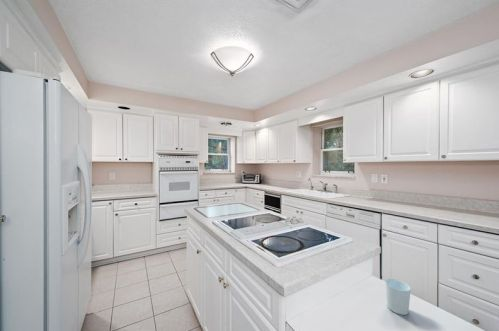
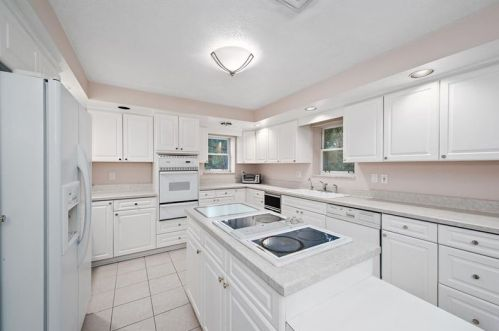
- cup [385,278,411,316]
